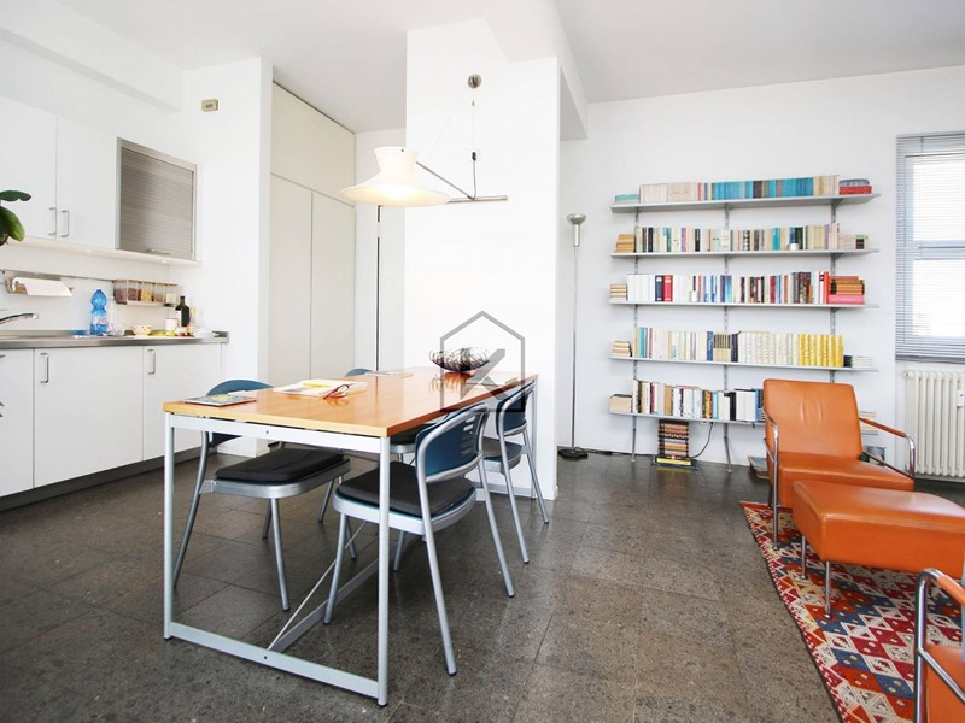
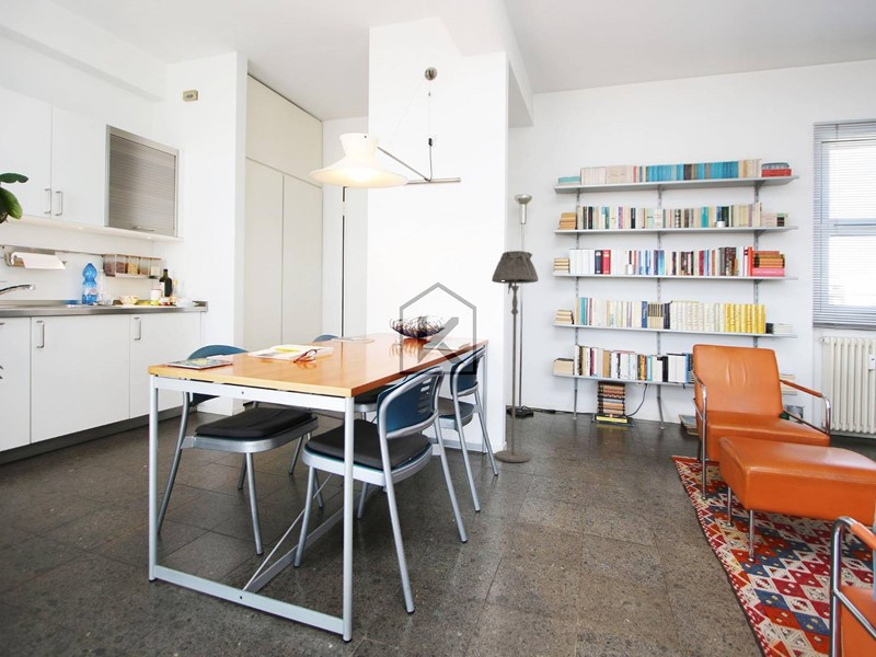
+ floor lamp [491,250,540,463]
